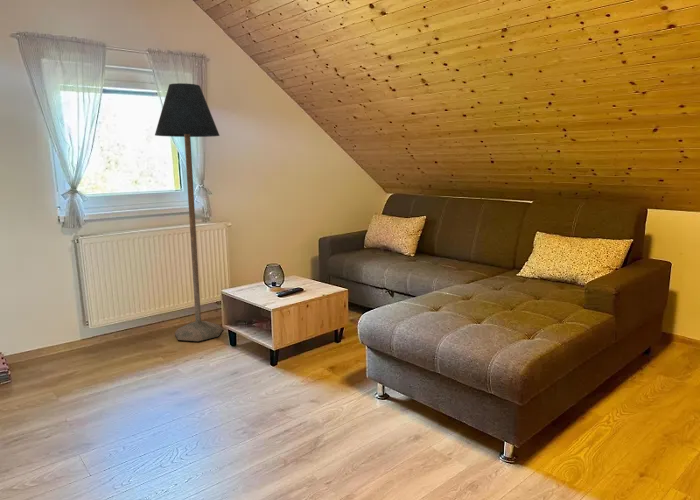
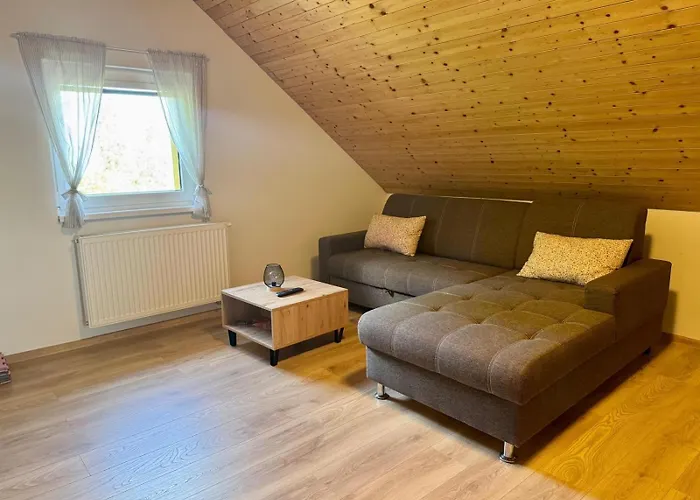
- floor lamp [154,82,224,342]
